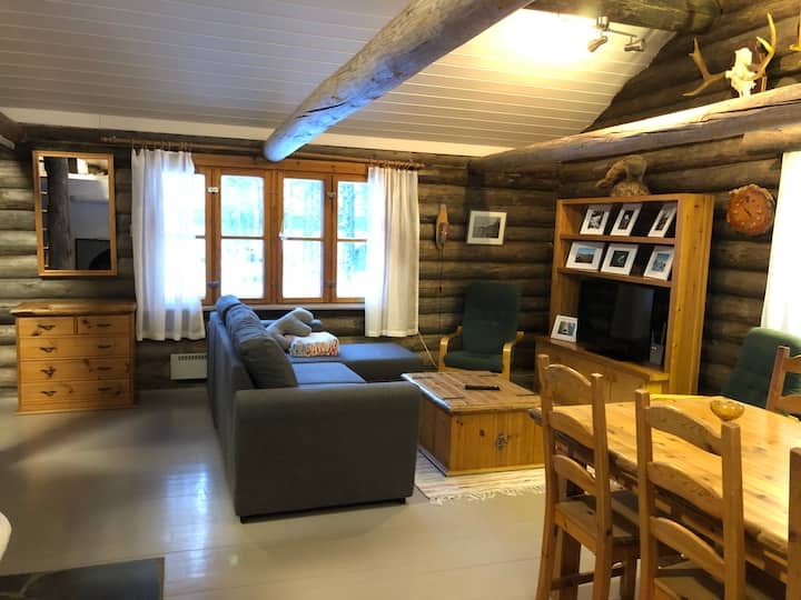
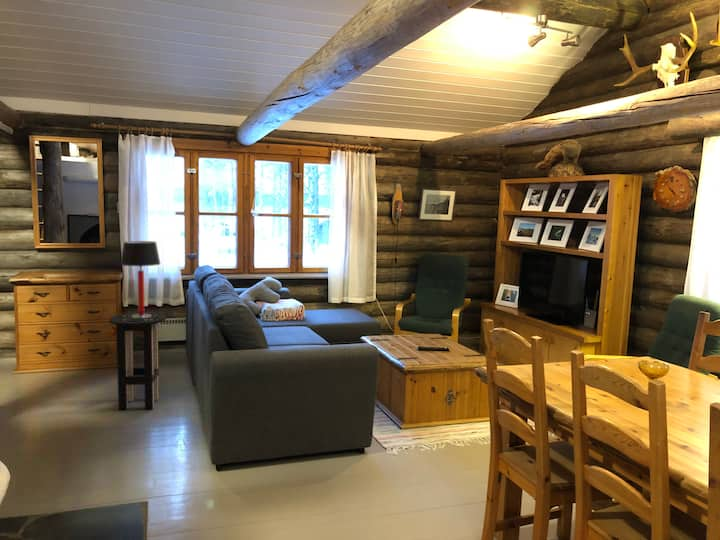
+ table lamp [119,240,162,318]
+ bar stool [108,312,167,411]
